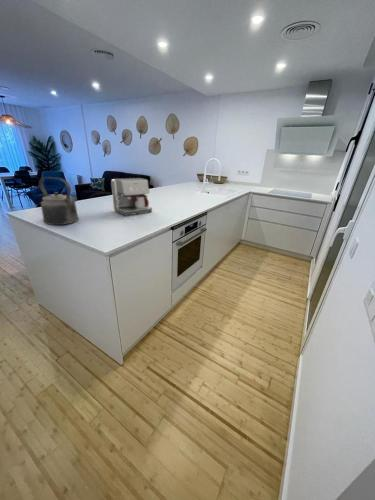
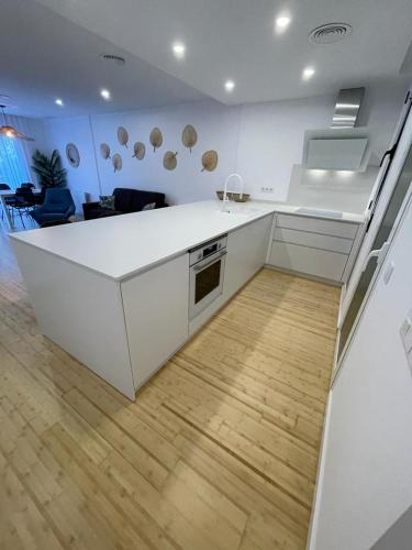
- kettle [38,176,79,226]
- coffee maker [110,177,153,217]
